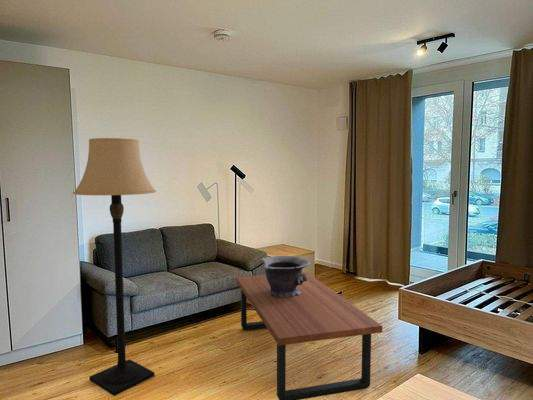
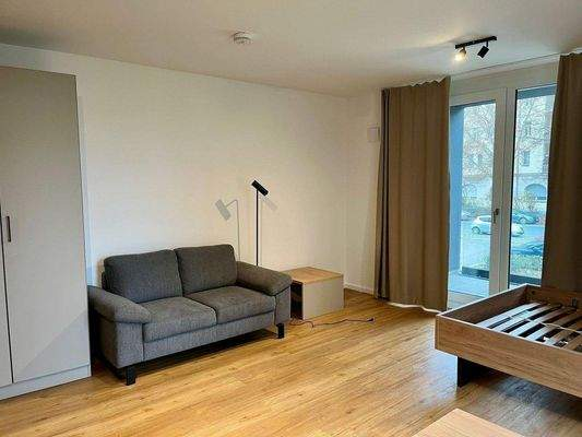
- decorative bowl [260,255,311,297]
- coffee table [235,271,383,400]
- lamp [72,137,157,397]
